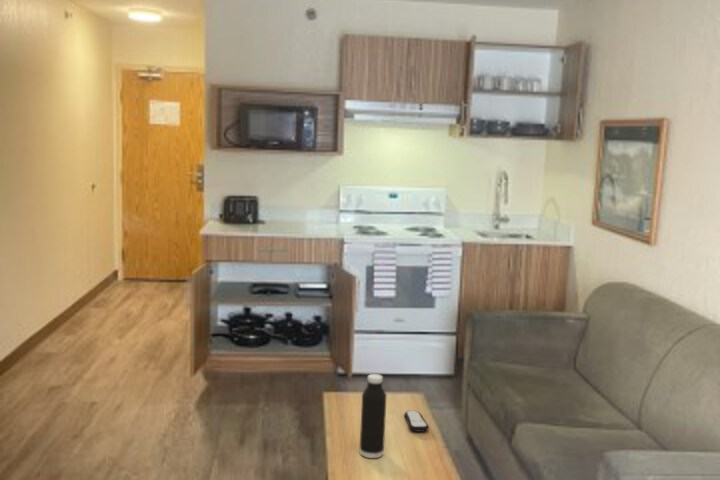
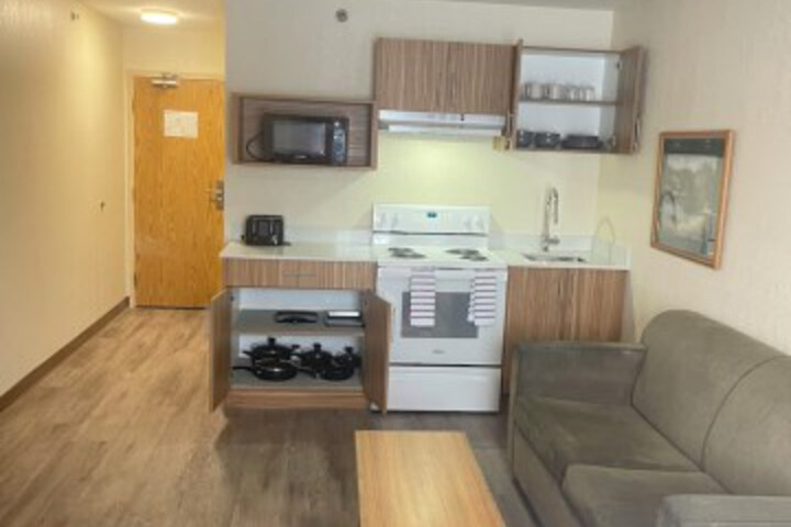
- remote control [403,410,430,433]
- water bottle [359,373,388,459]
